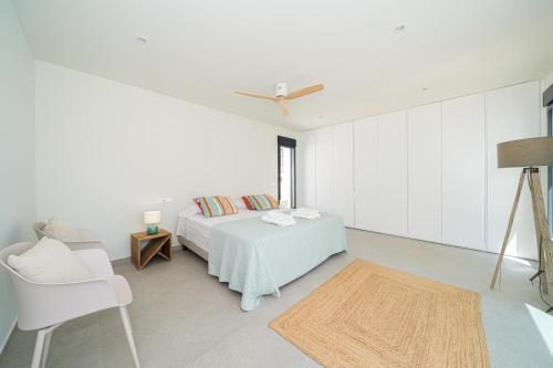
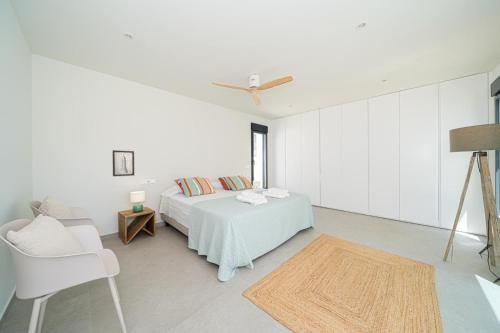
+ wall art [112,149,135,177]
